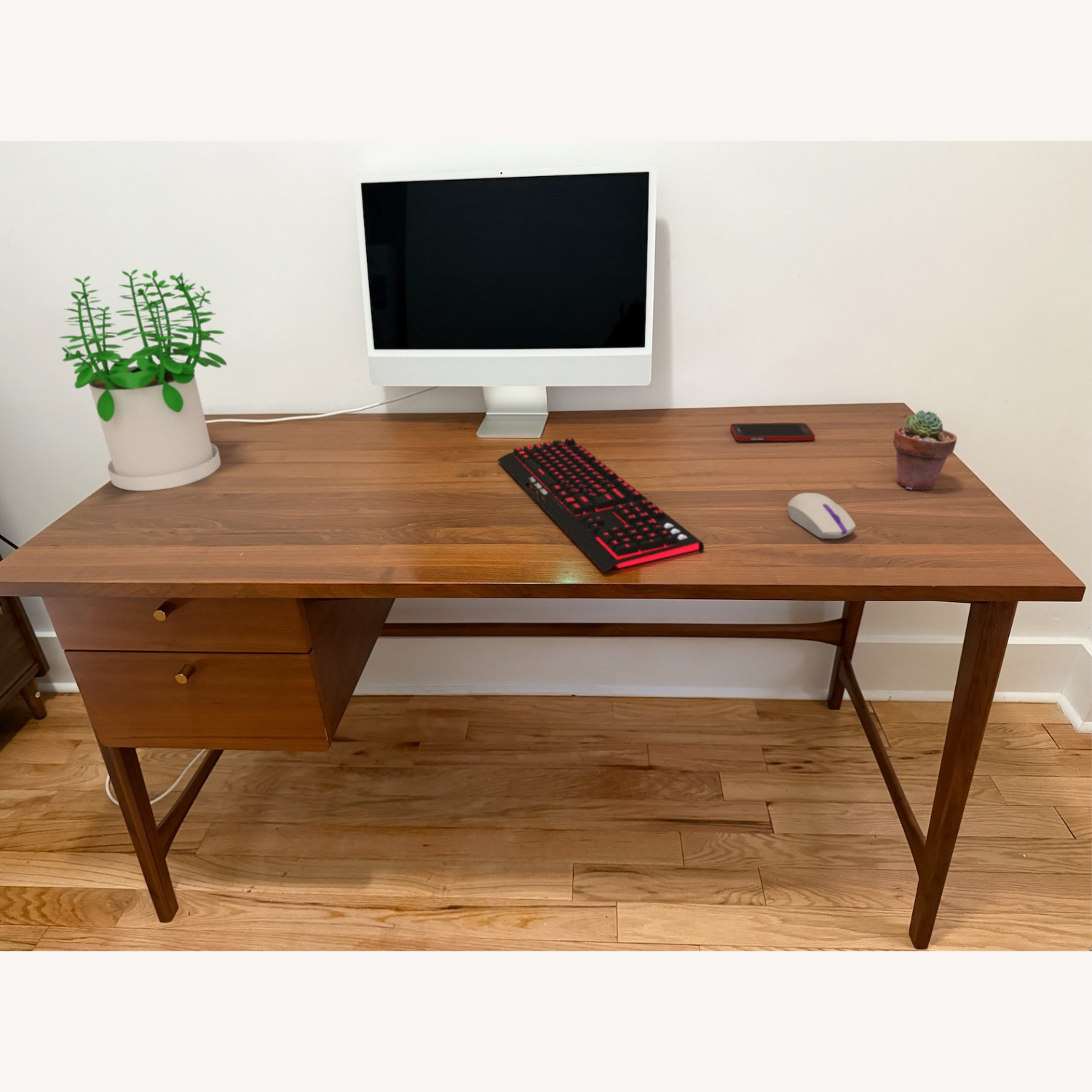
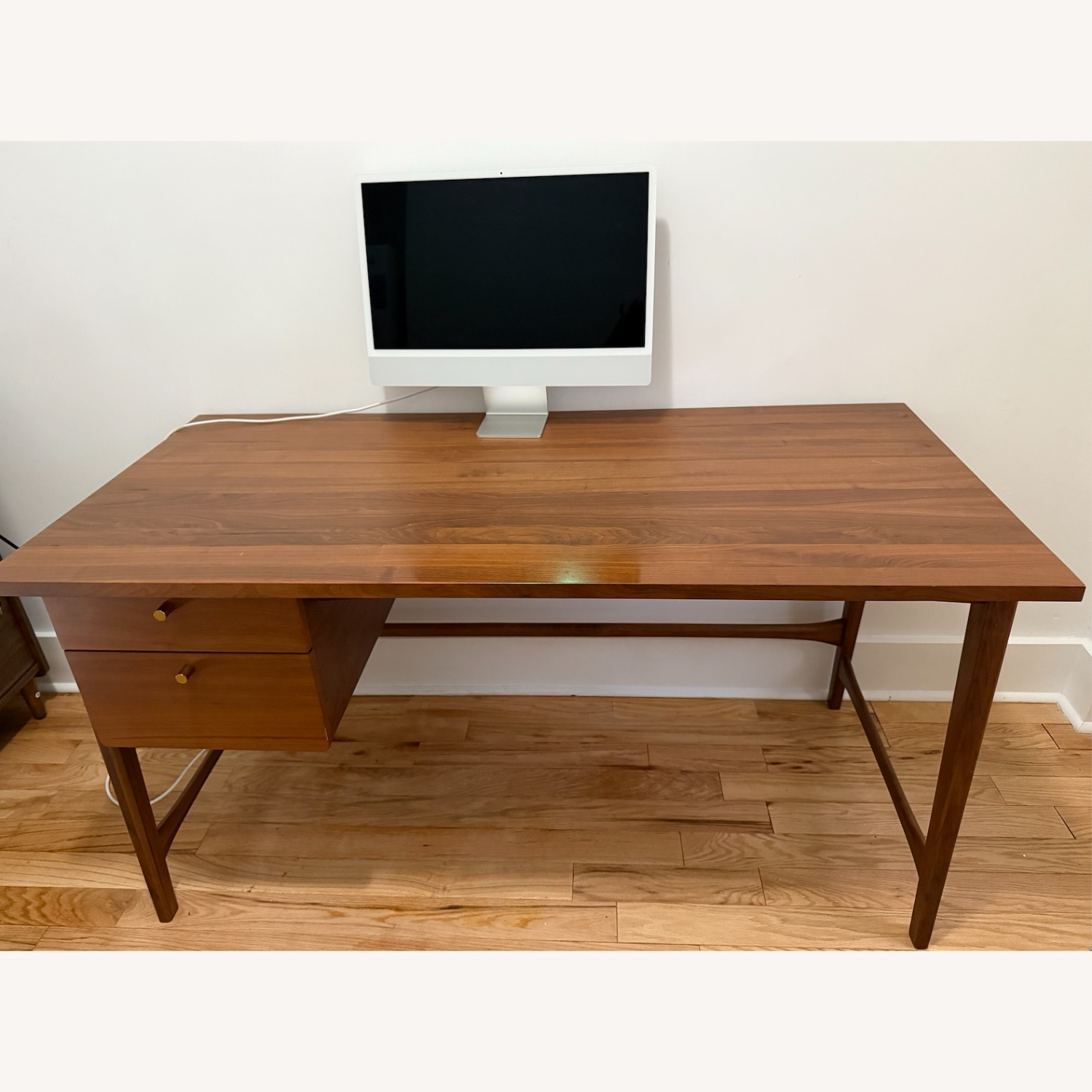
- computer mouse [787,492,856,539]
- potted plant [58,269,228,491]
- keyboard [496,437,705,574]
- cell phone [729,422,816,442]
- potted succulent [893,409,958,491]
